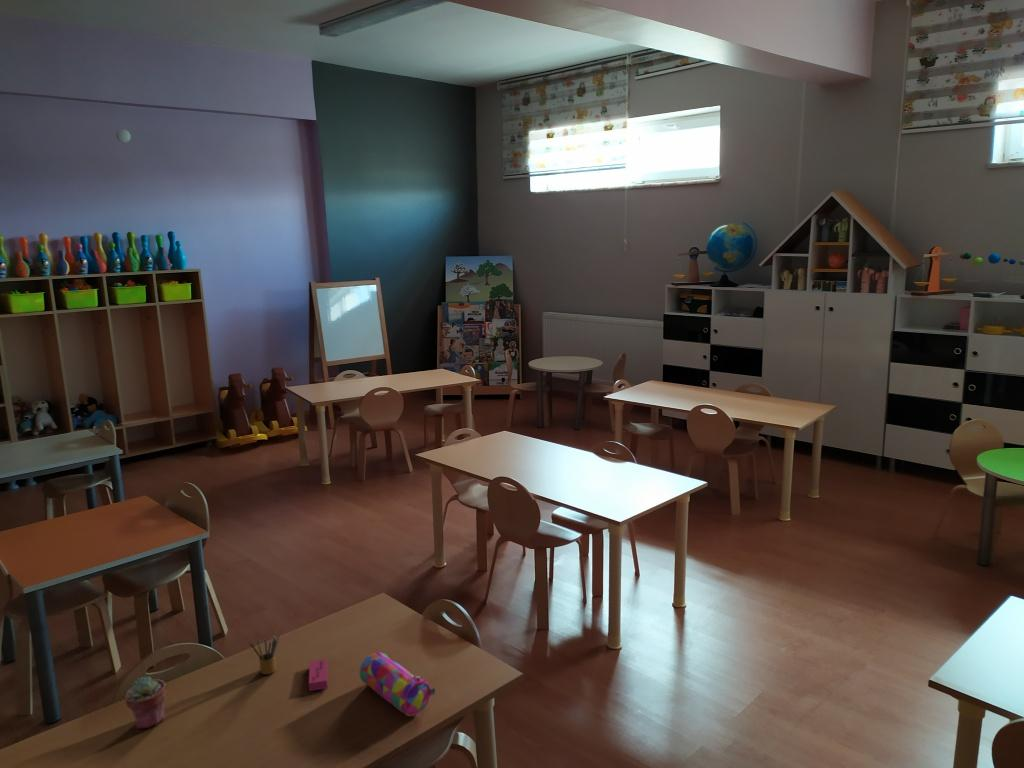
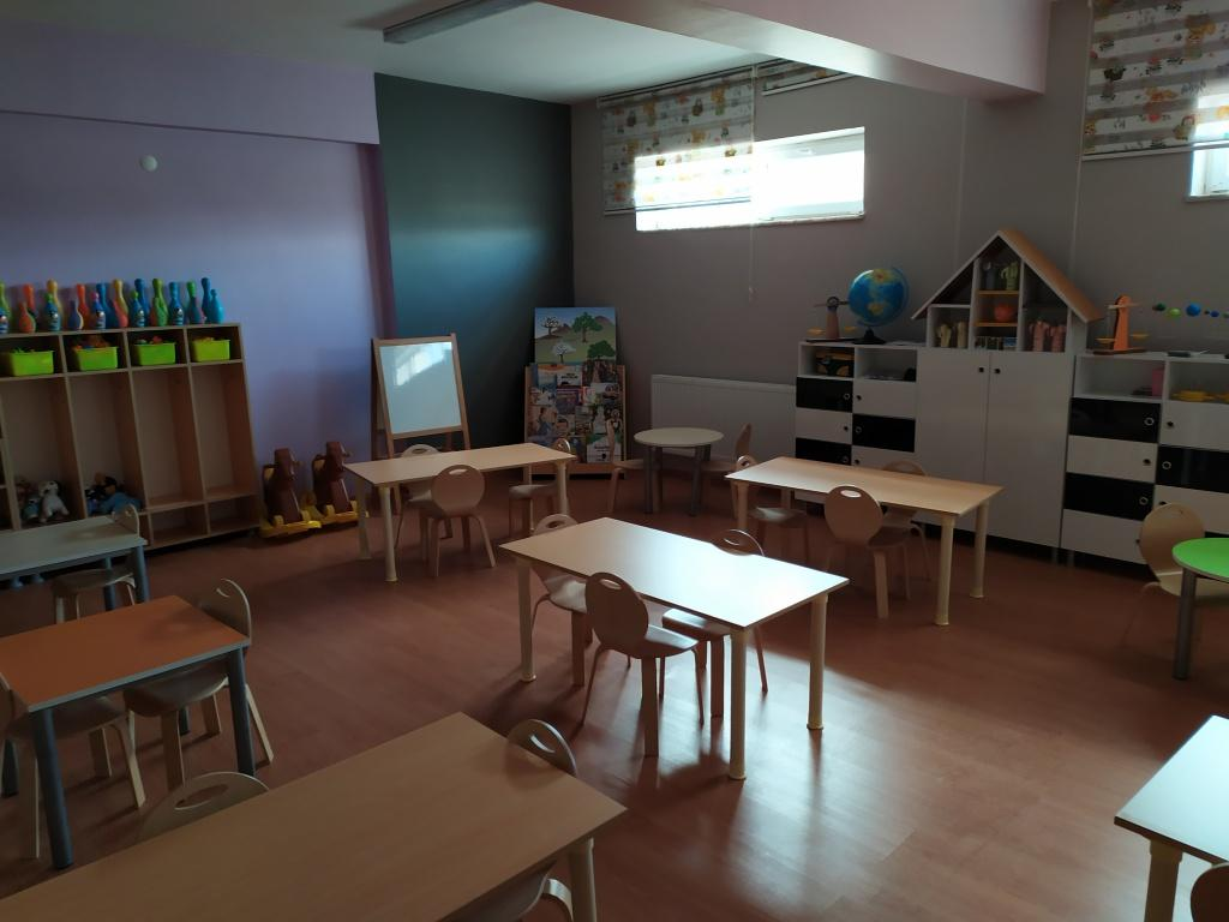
- pencil case [359,651,436,717]
- potted succulent [124,675,168,730]
- pencil box [249,635,280,675]
- eraser [308,658,328,692]
